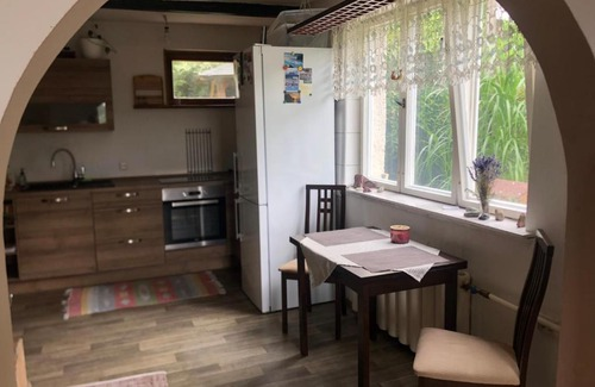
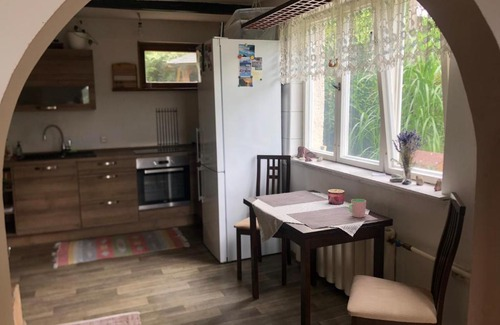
+ cup [348,198,367,218]
